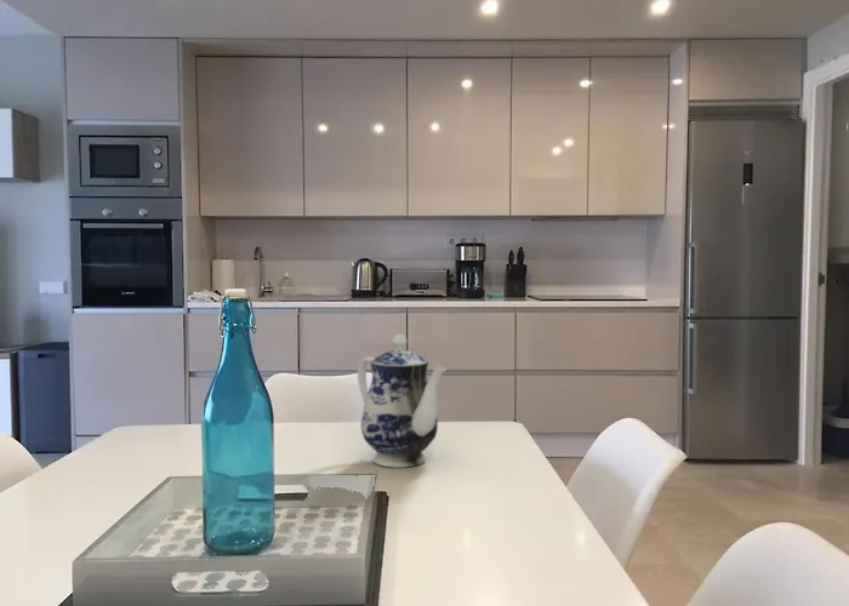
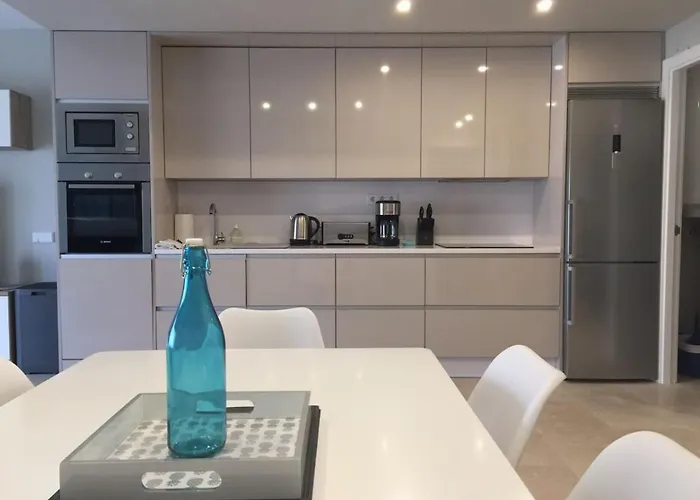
- teapot [357,333,448,469]
